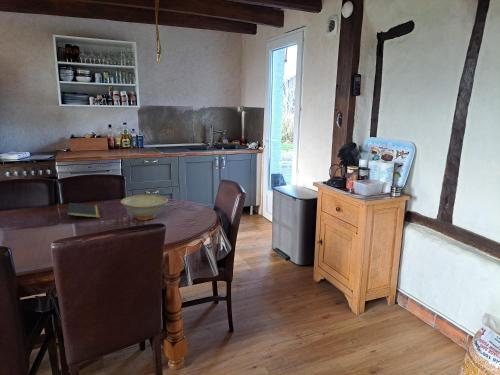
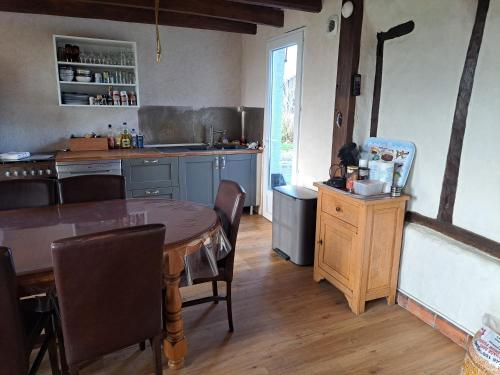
- dish [120,194,169,221]
- notepad [66,202,102,222]
